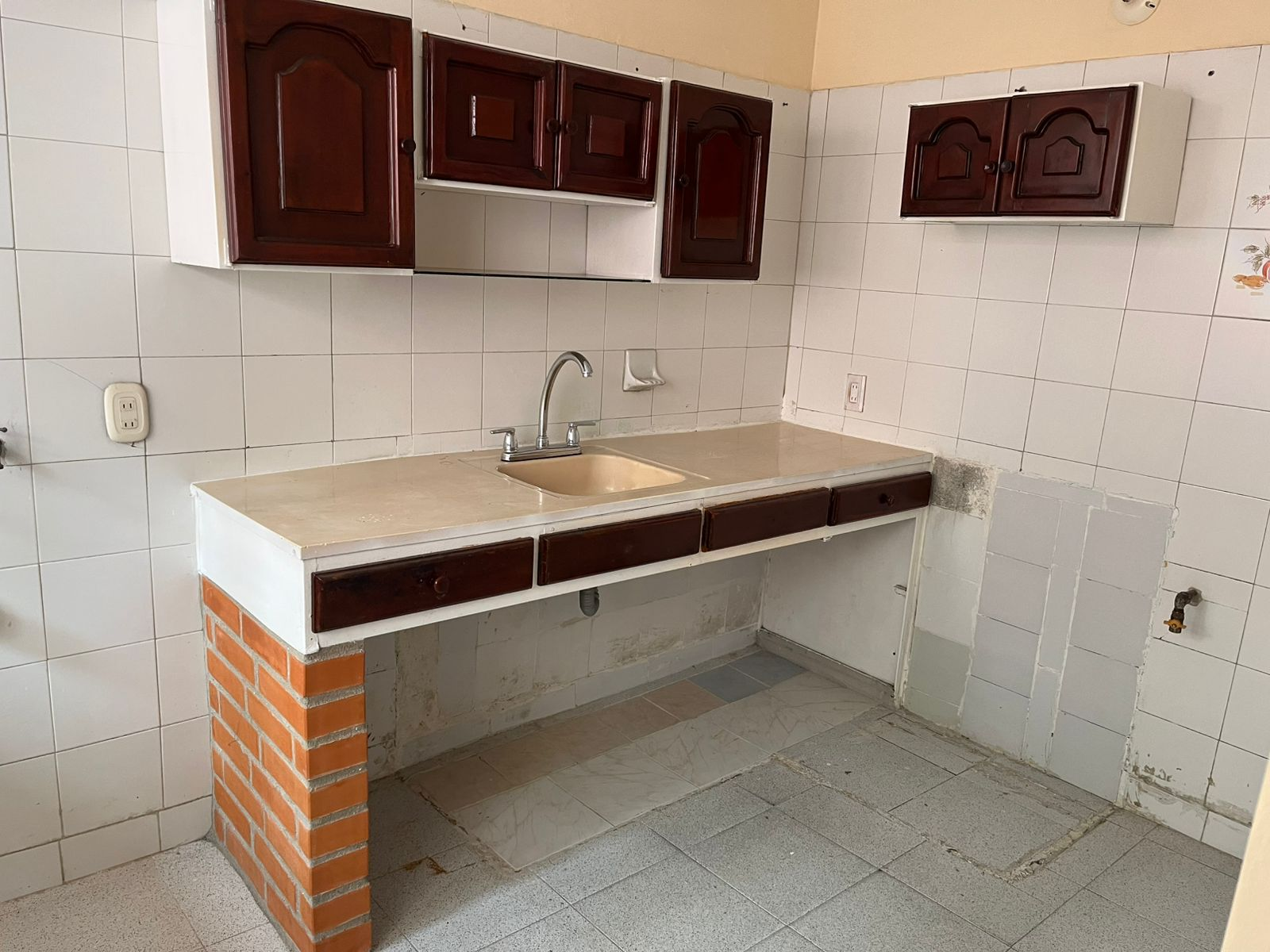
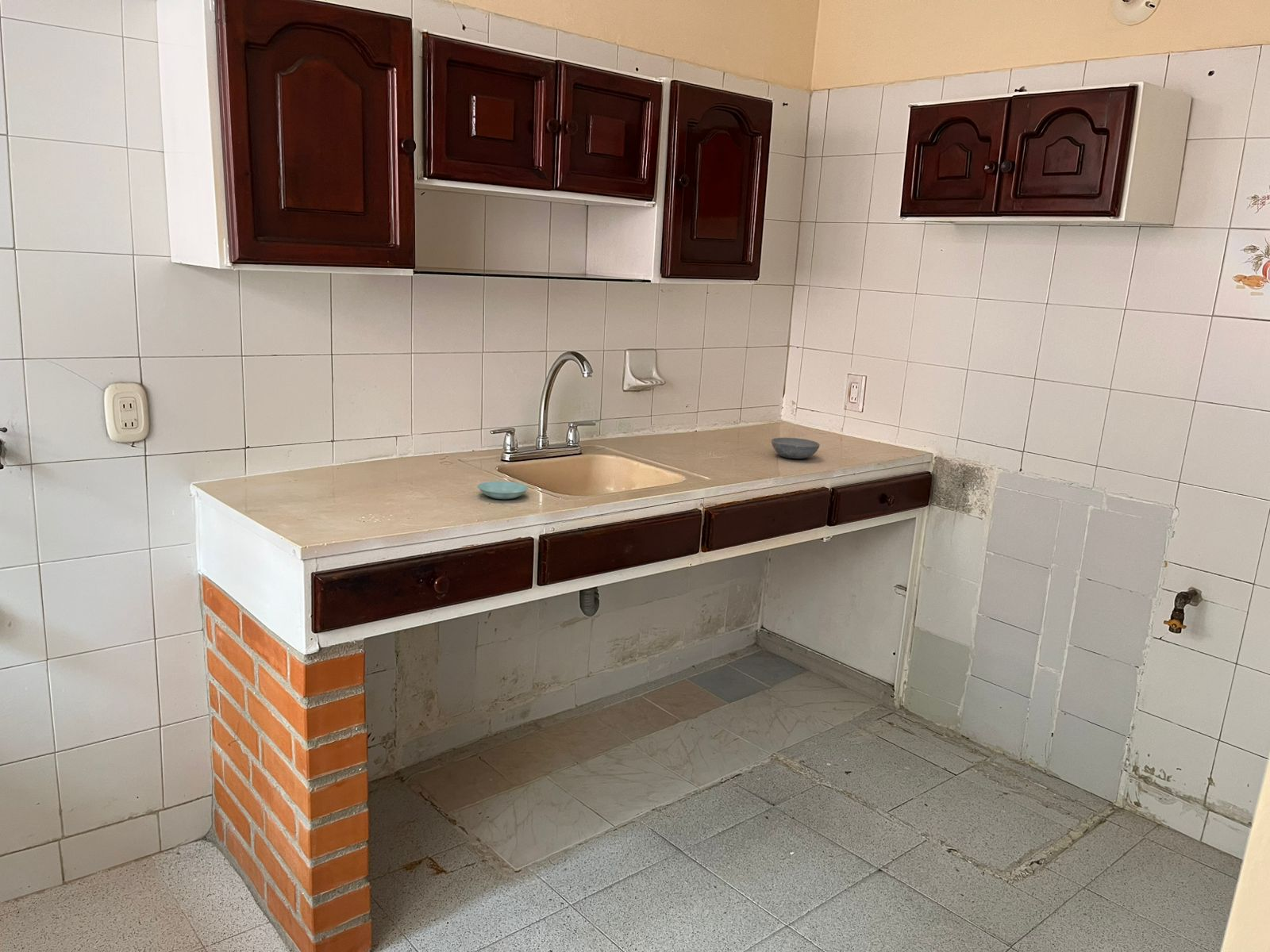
+ bowl [771,437,821,459]
+ saucer [477,481,529,500]
